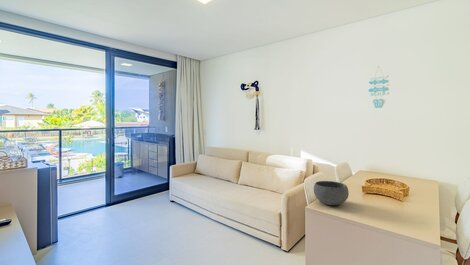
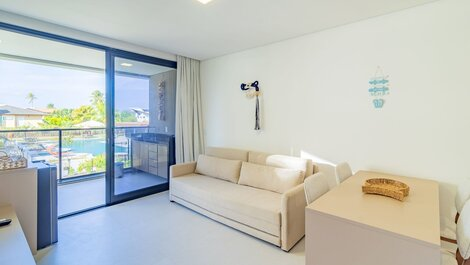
- bowl [313,180,350,206]
